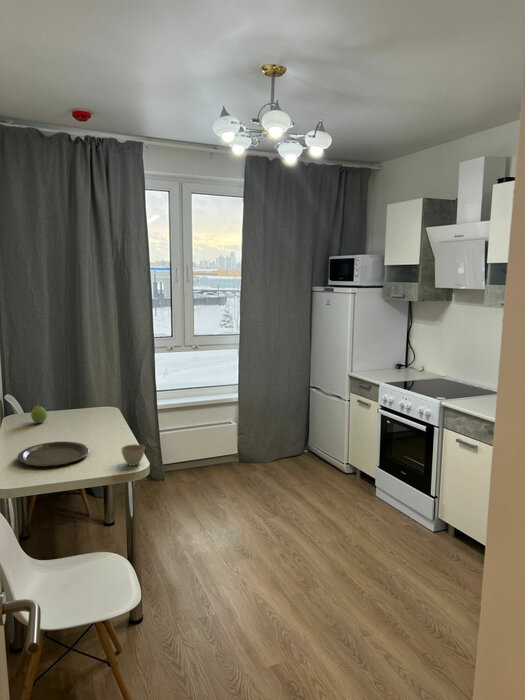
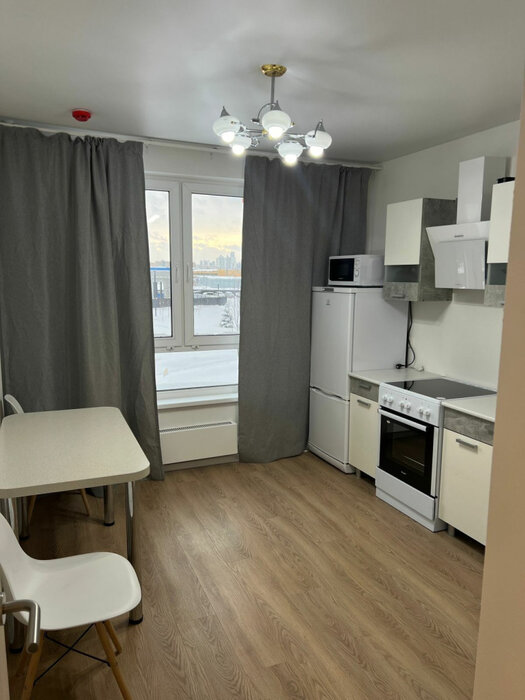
- fruit [30,405,48,424]
- plate [16,440,90,467]
- flower pot [120,443,146,467]
